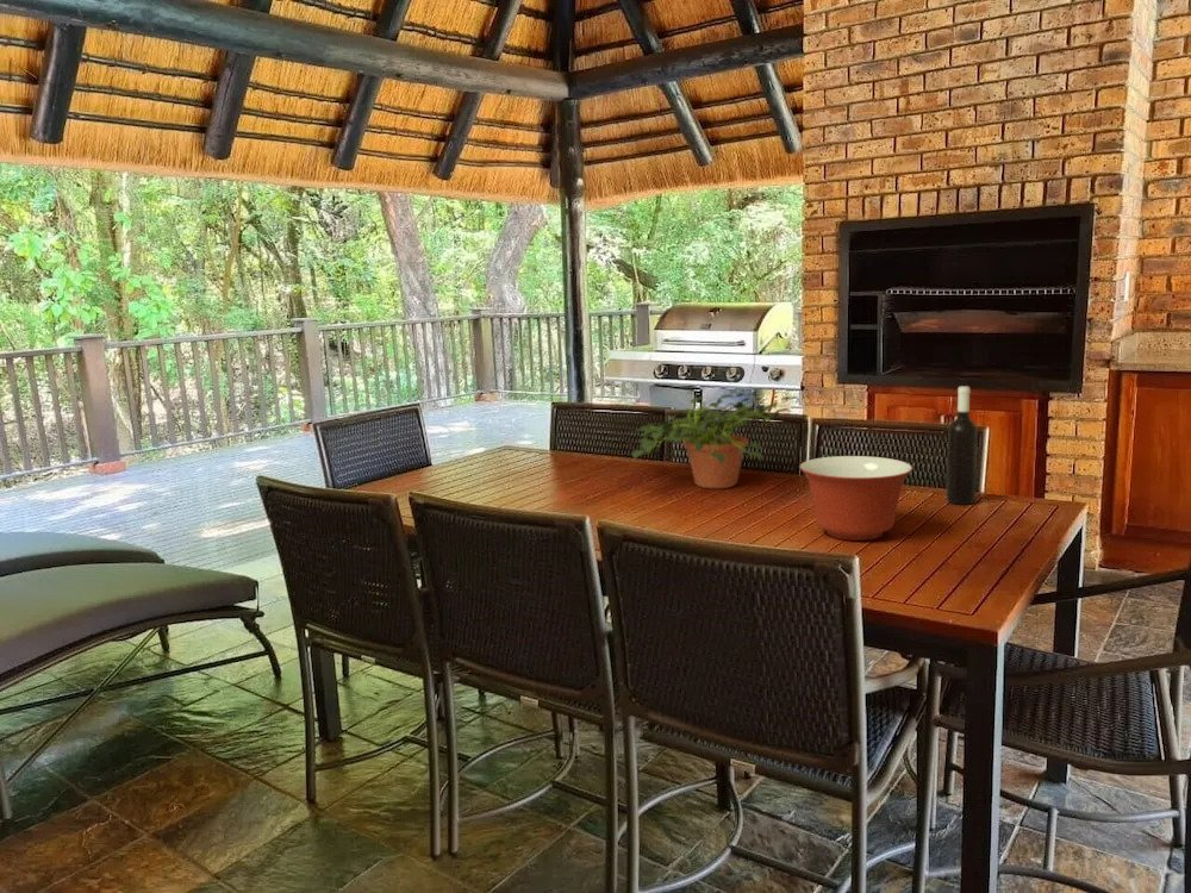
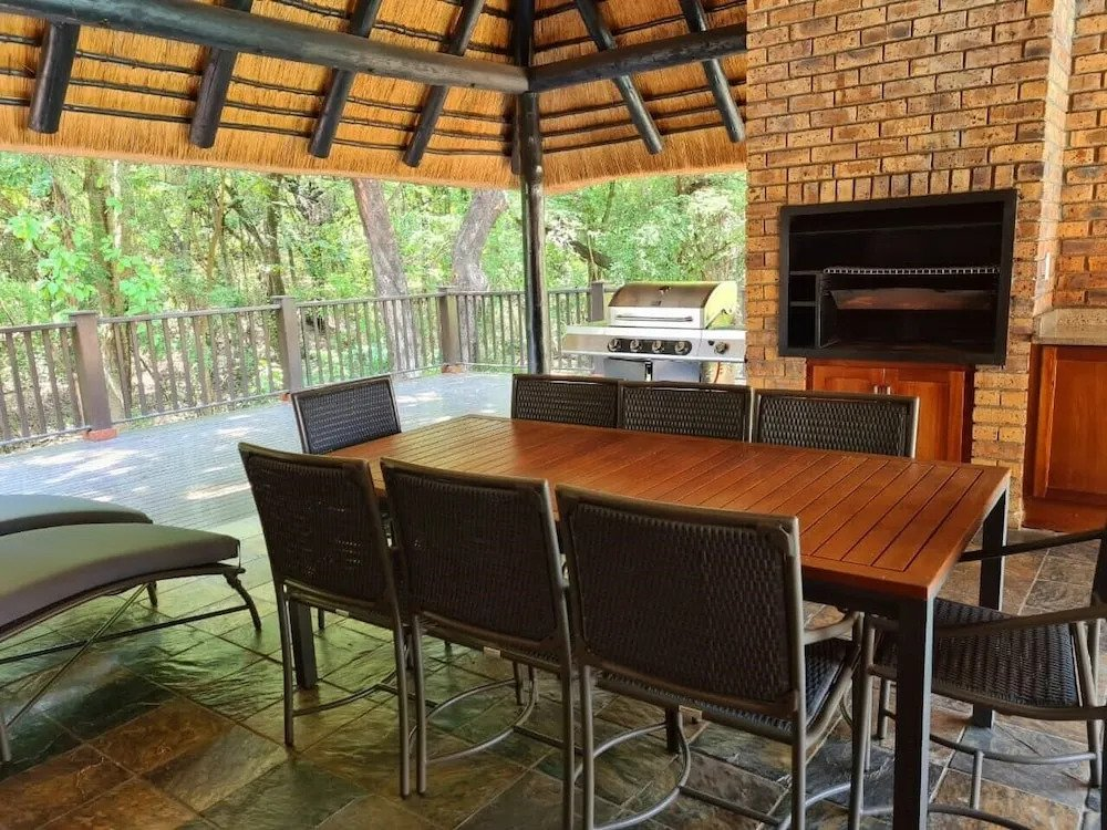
- potted plant [631,387,800,489]
- mixing bowl [798,455,913,542]
- wine bottle [946,385,979,505]
